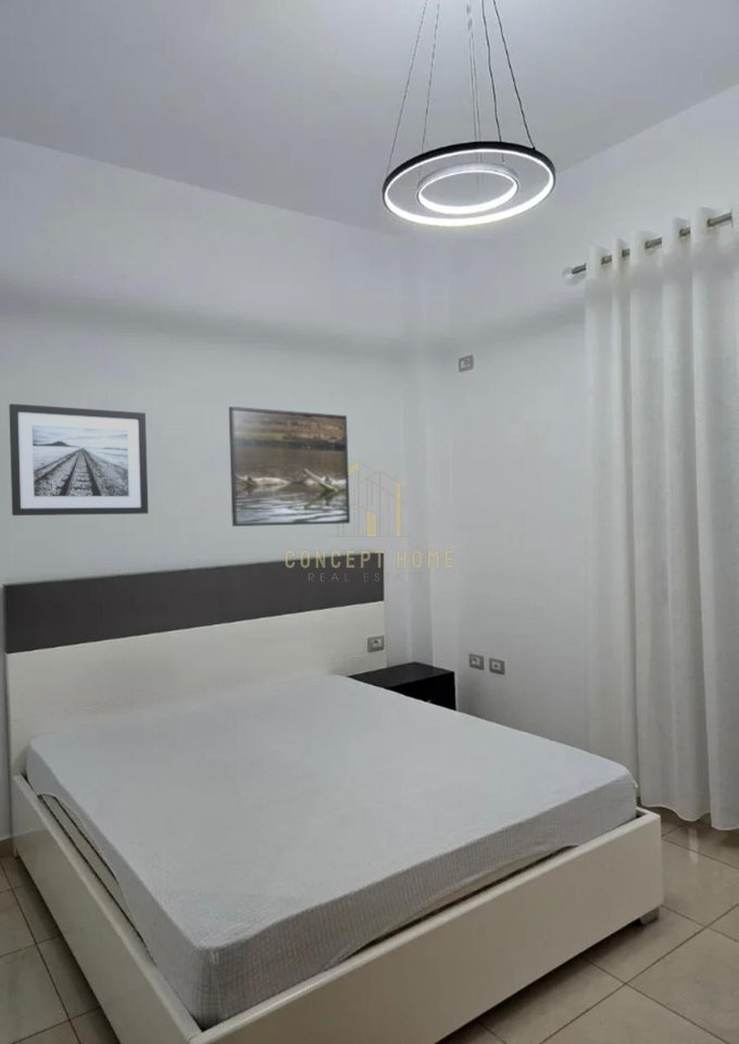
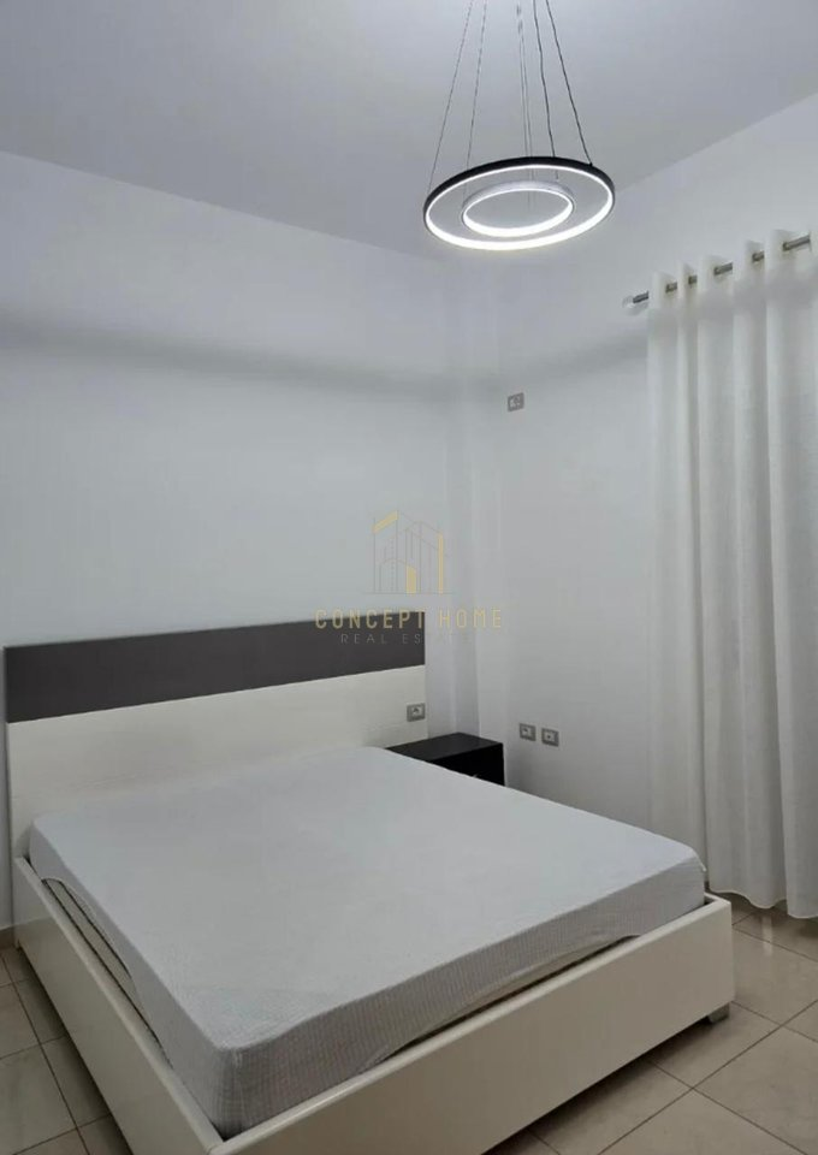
- wall art [9,402,149,517]
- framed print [228,406,351,527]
